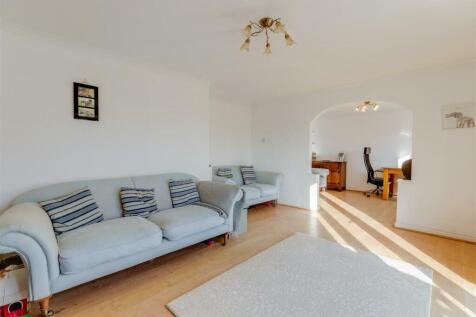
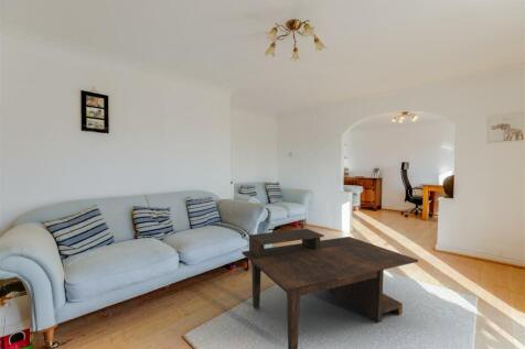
+ coffee table [240,228,419,349]
